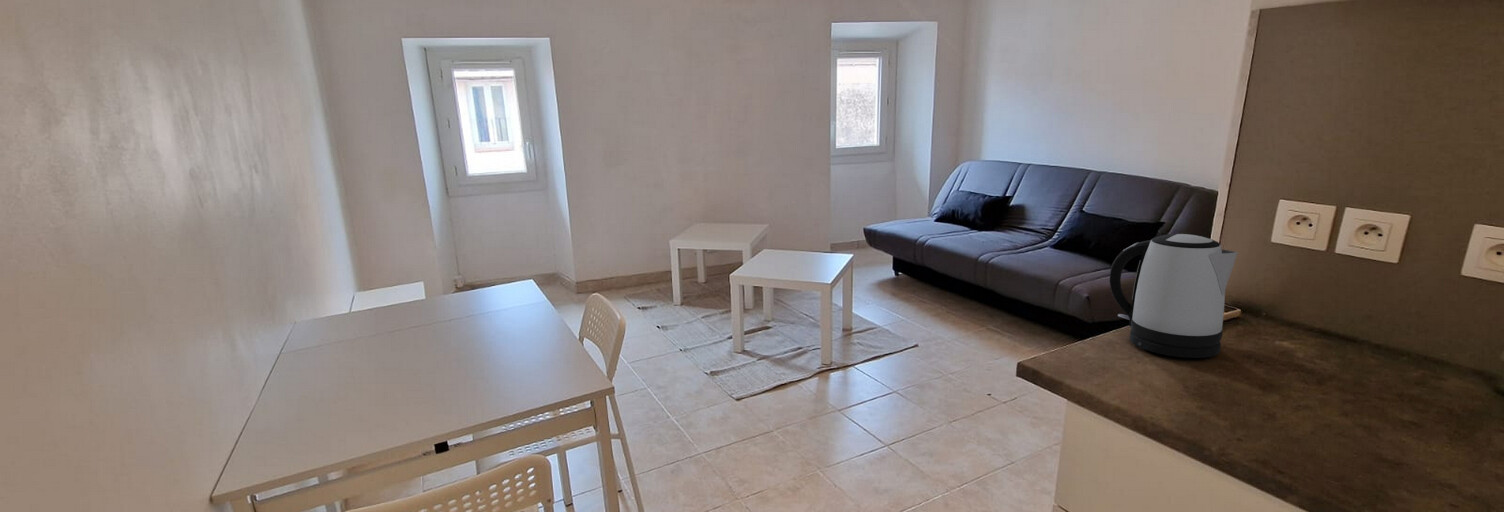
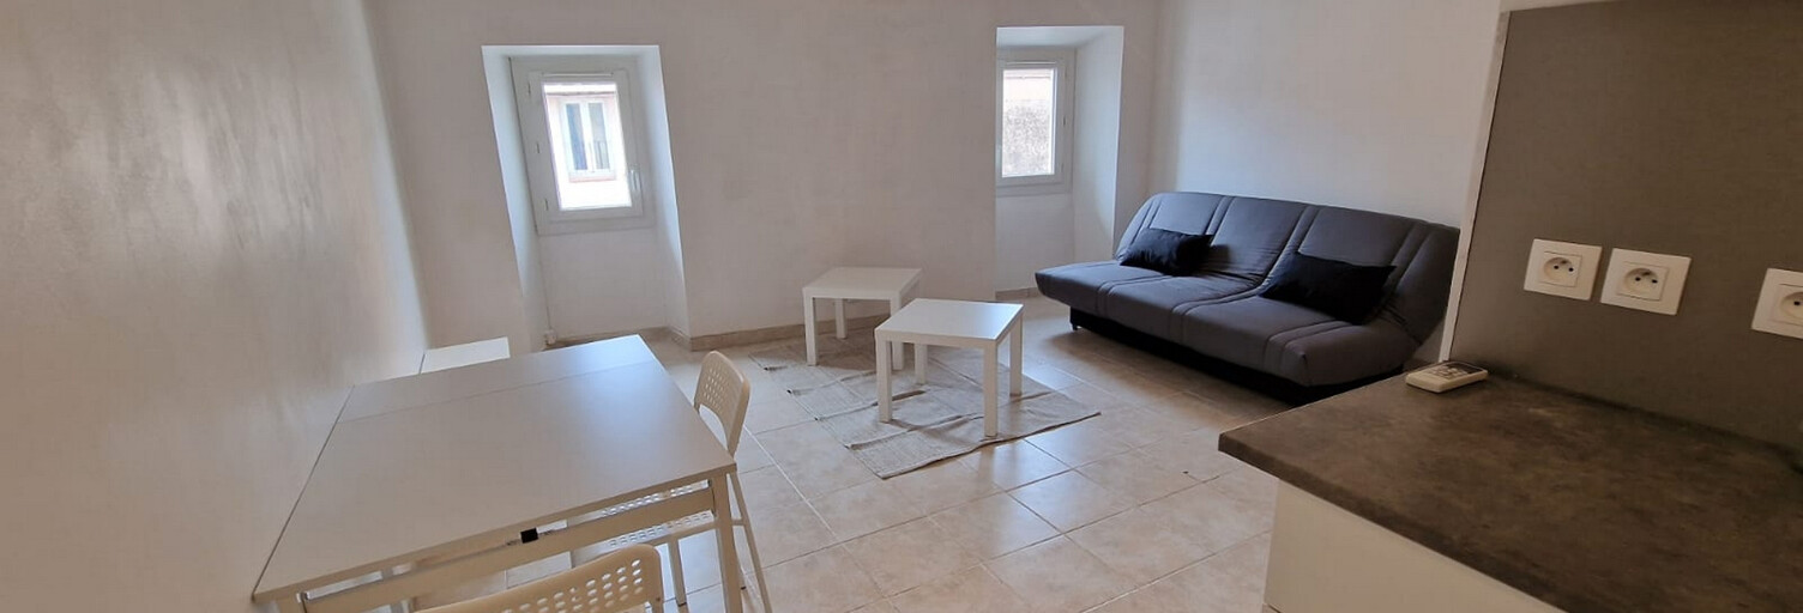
- kettle [1108,233,1238,359]
